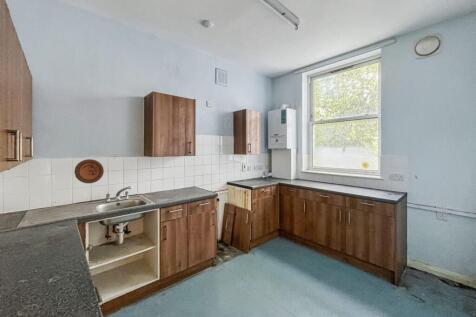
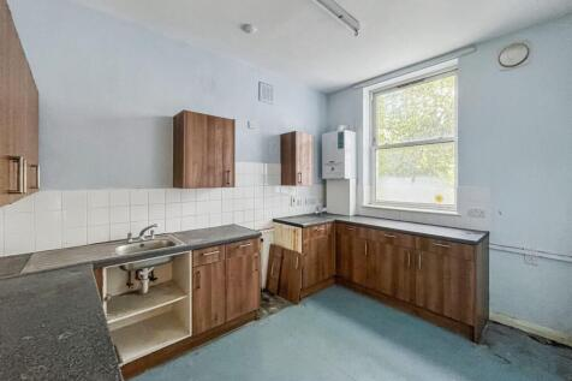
- decorative plate [73,158,105,184]
